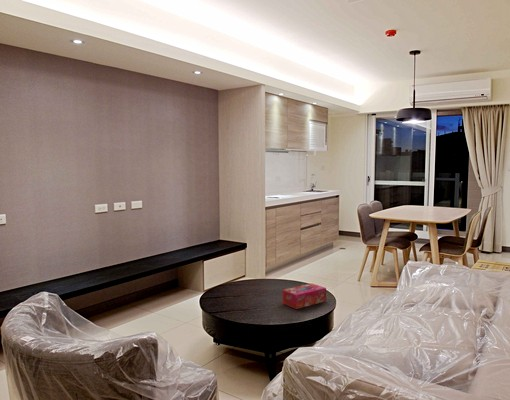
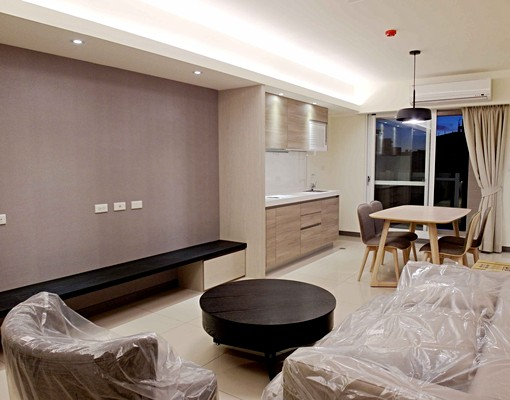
- tissue box [281,282,327,310]
